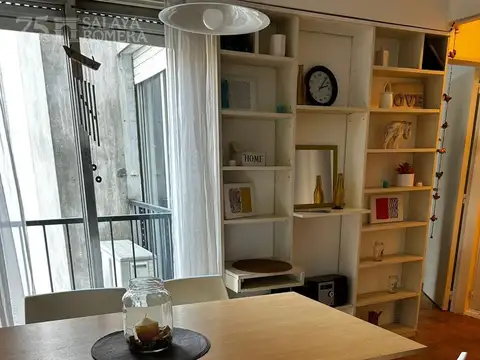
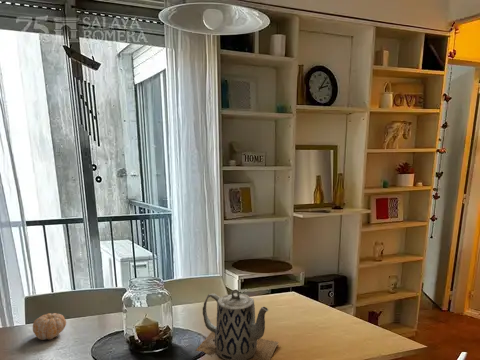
+ fruit [32,312,67,341]
+ teapot [195,289,279,360]
